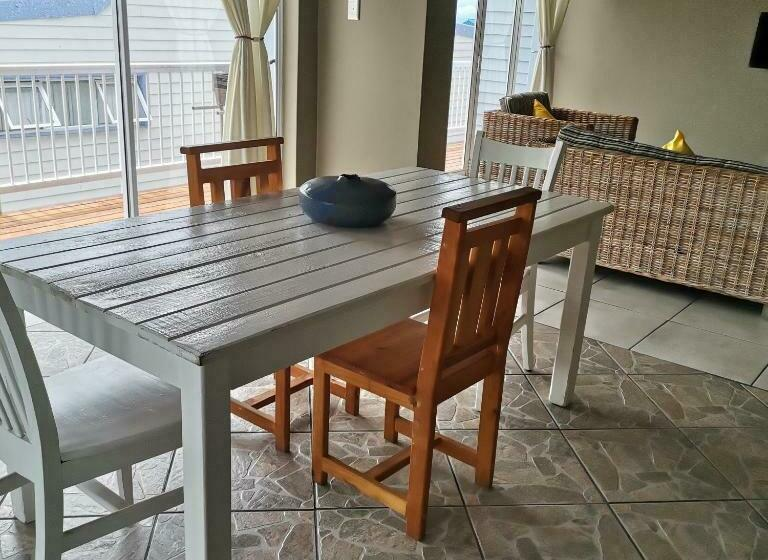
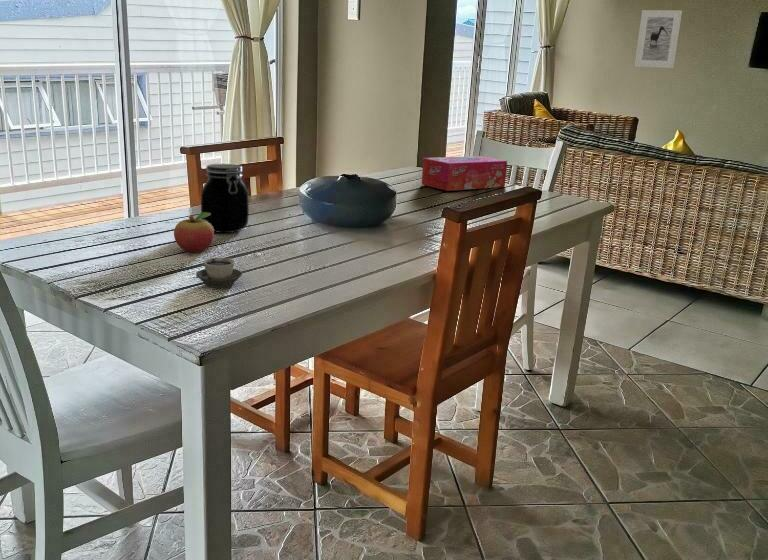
+ fruit [173,213,215,253]
+ cup [195,257,243,289]
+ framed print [633,9,683,69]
+ tissue box [421,155,508,192]
+ jar [200,163,250,234]
